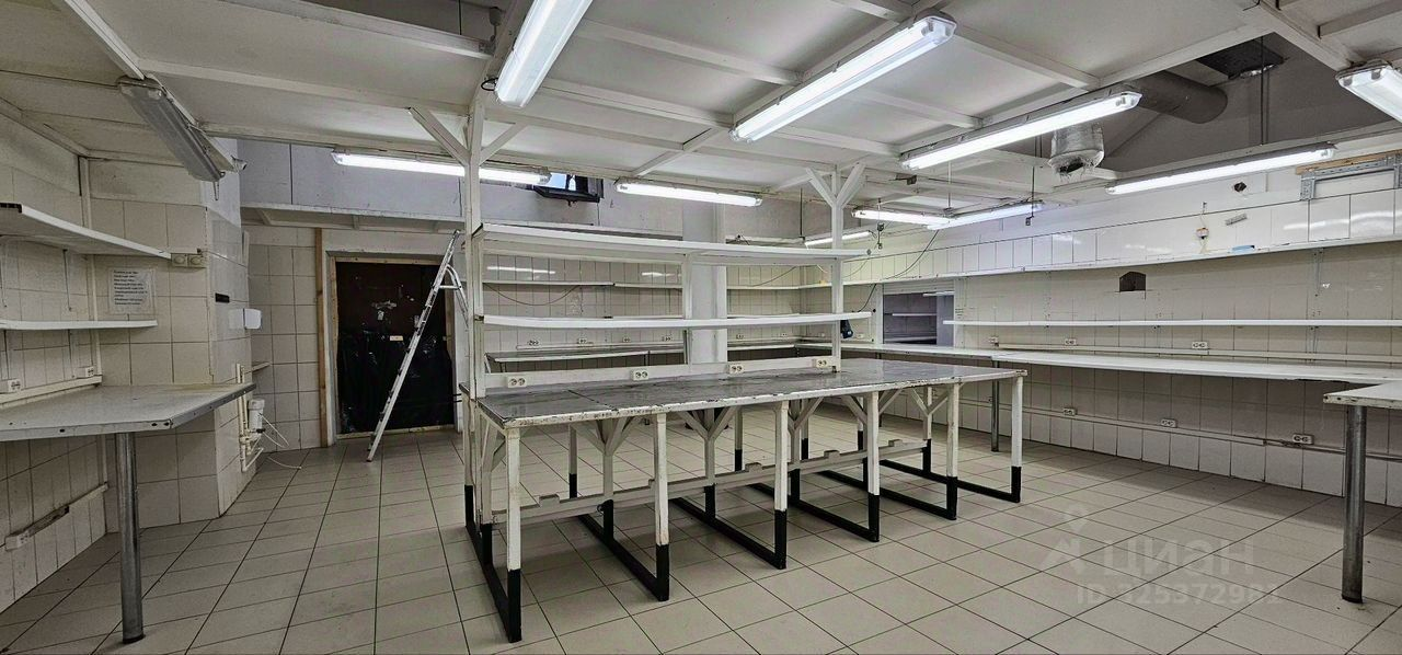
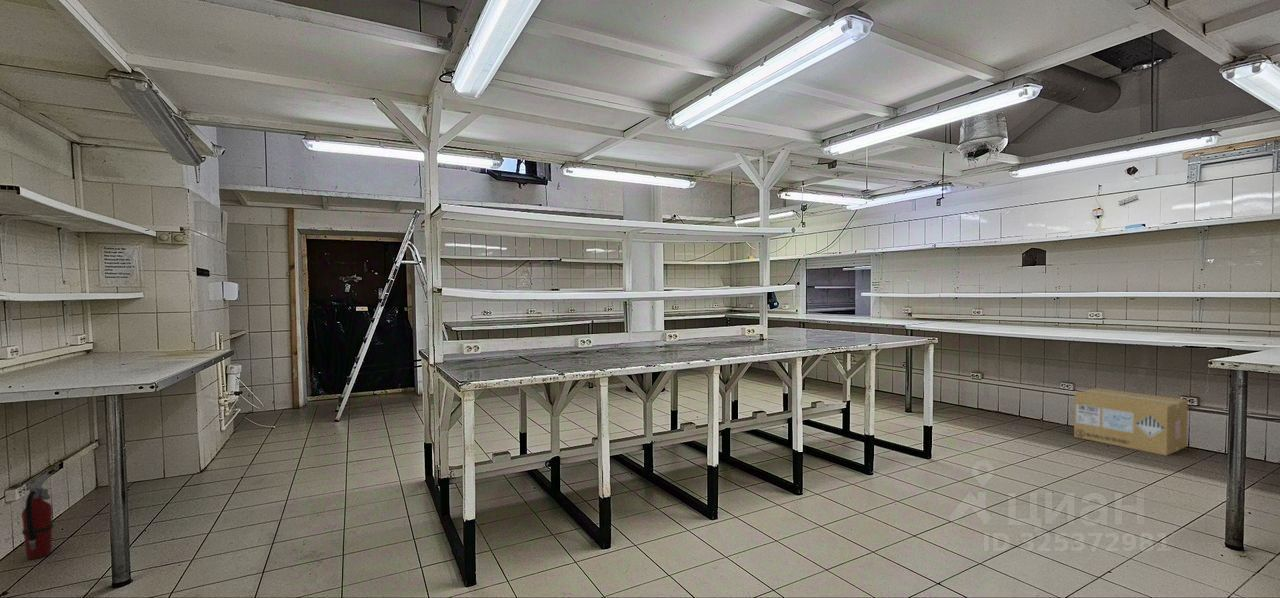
+ fire extinguisher [21,473,55,560]
+ cardboard box [1073,387,1189,457]
